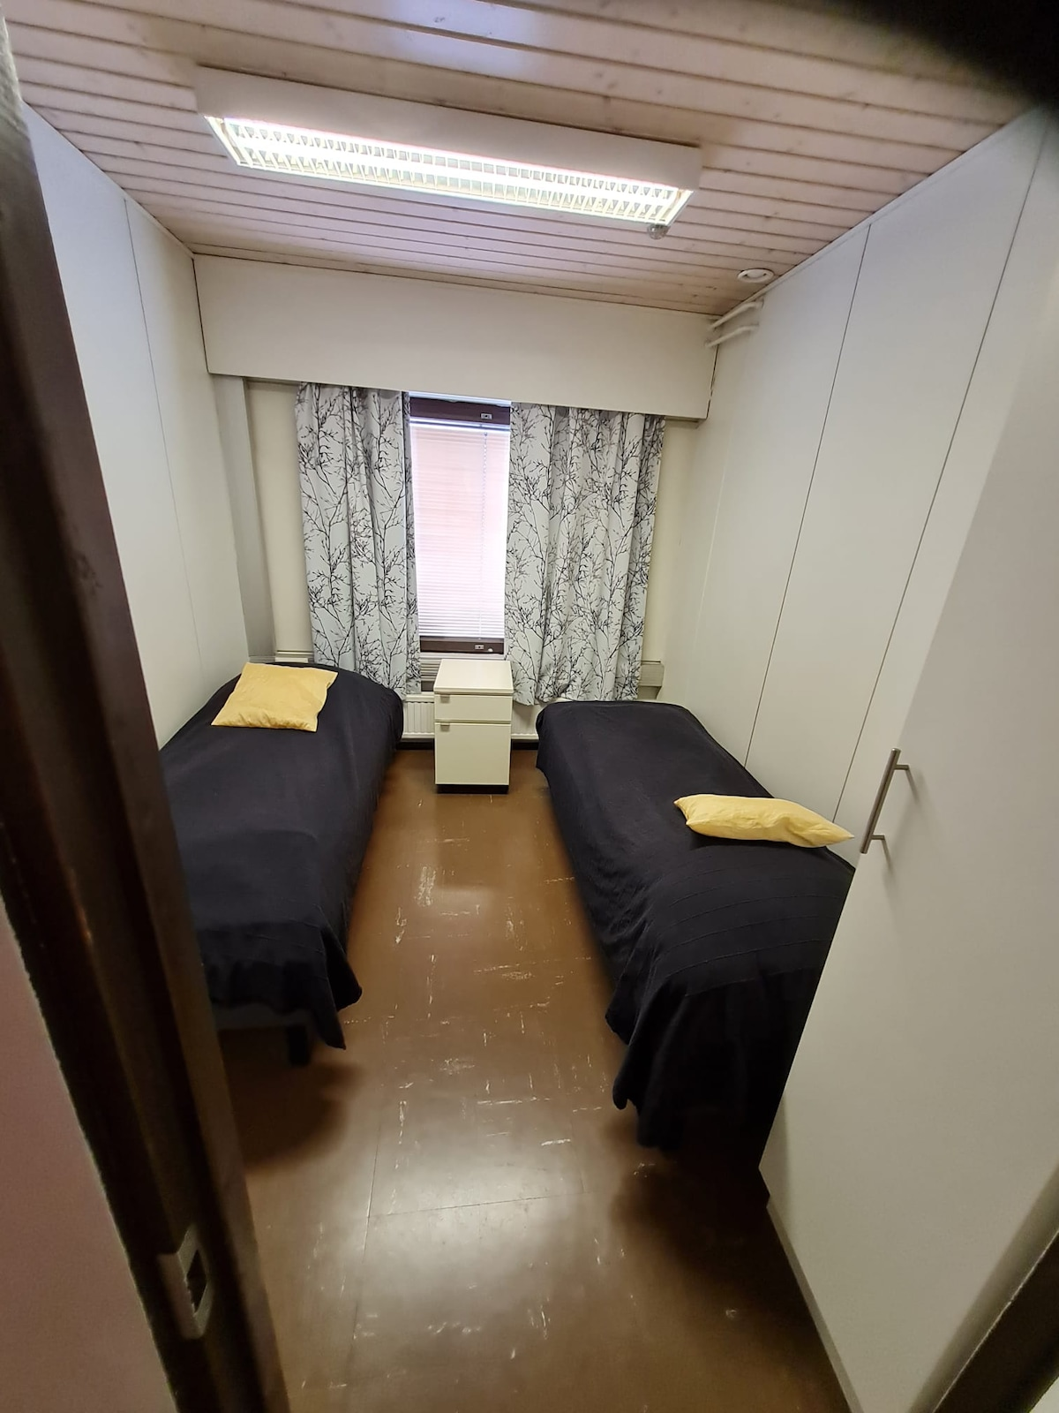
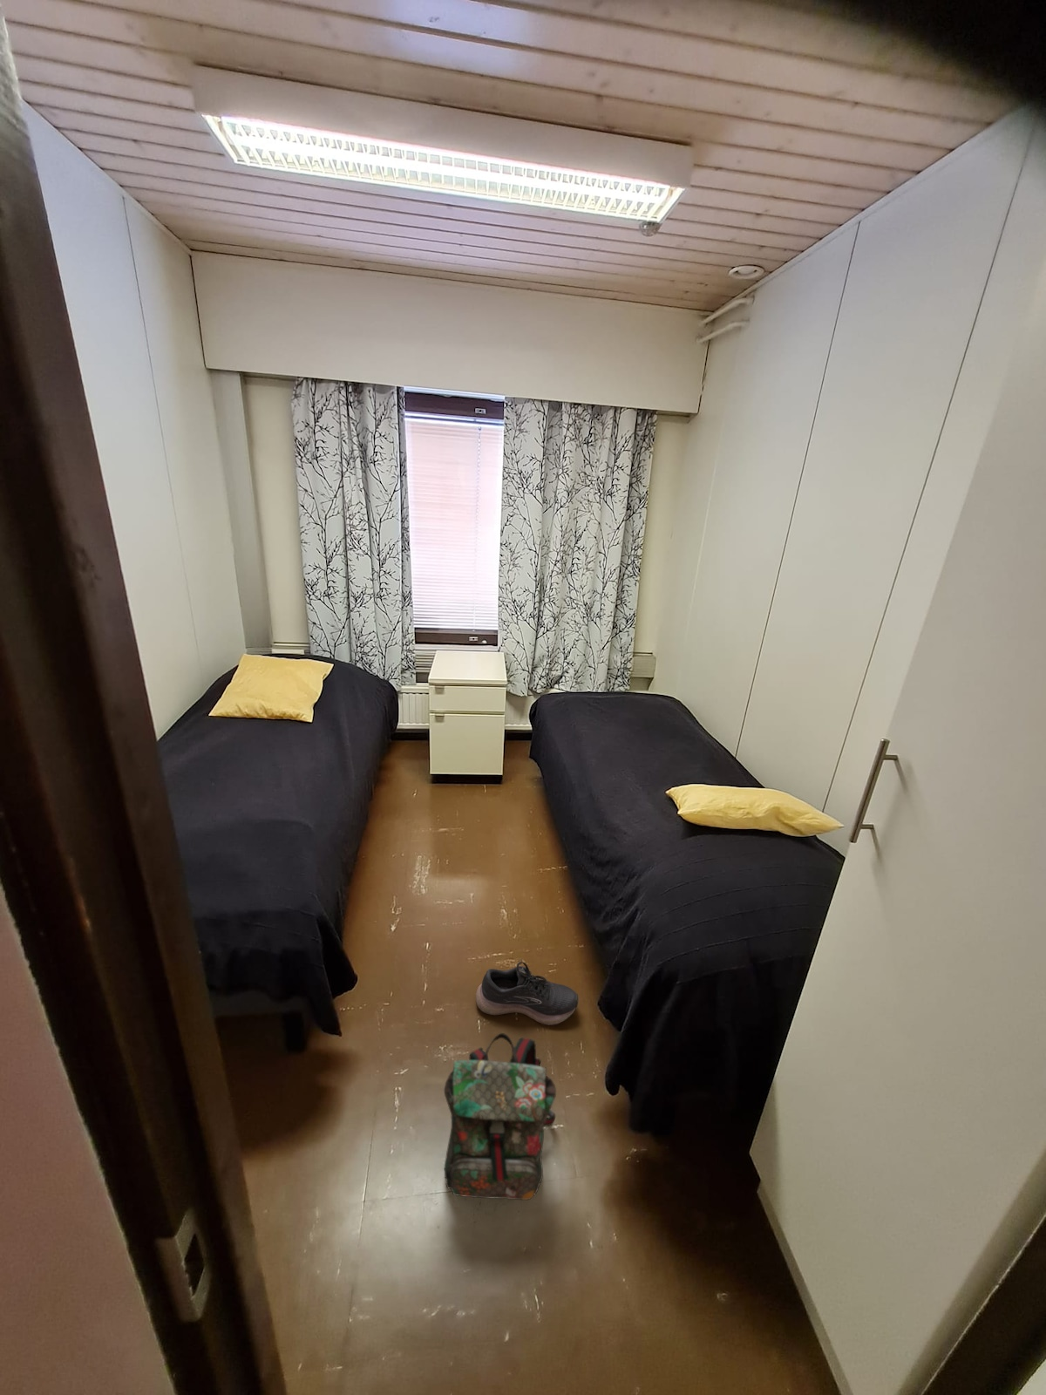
+ shoe [475,961,579,1026]
+ backpack [444,1033,557,1201]
